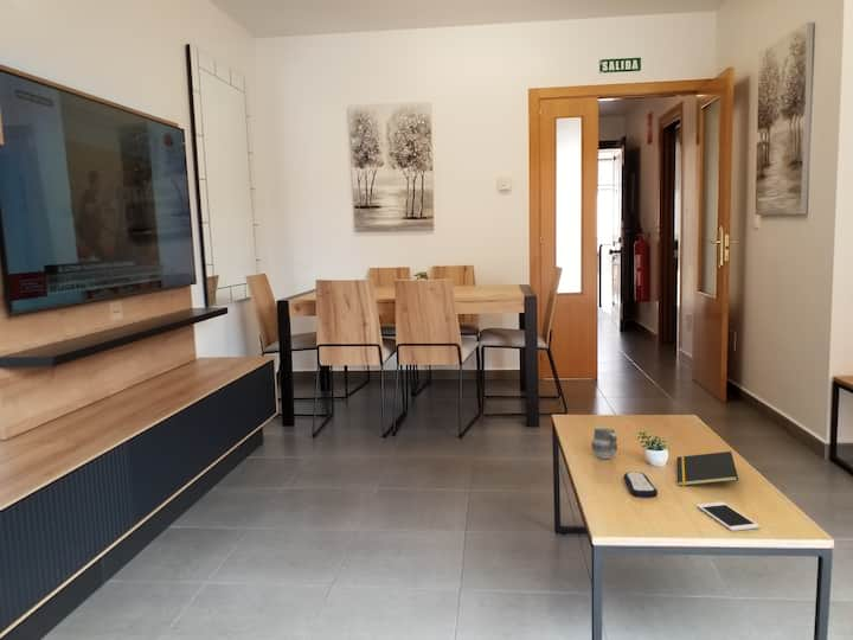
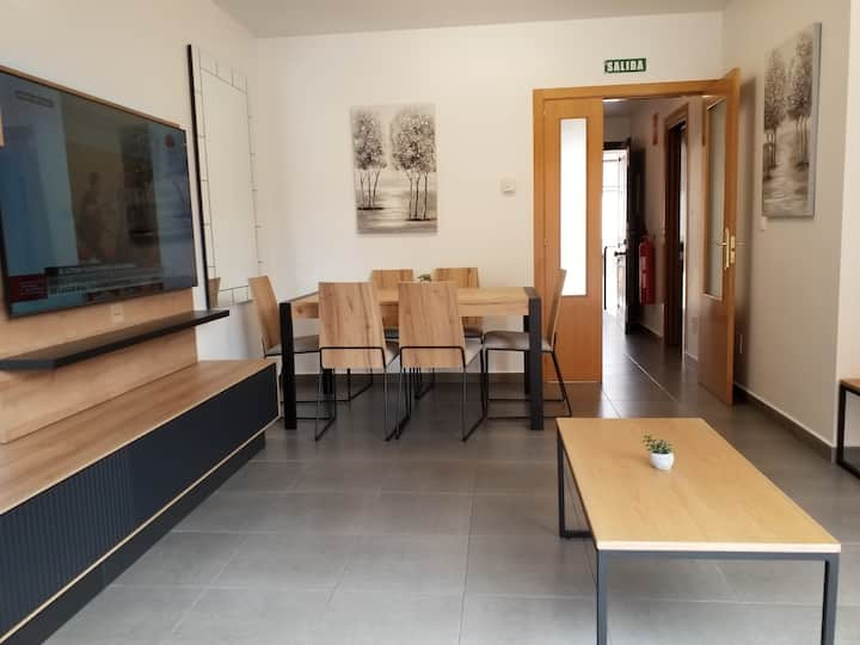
- remote control [623,471,659,499]
- notepad [675,450,739,487]
- cell phone [695,501,761,532]
- cup [590,425,618,460]
